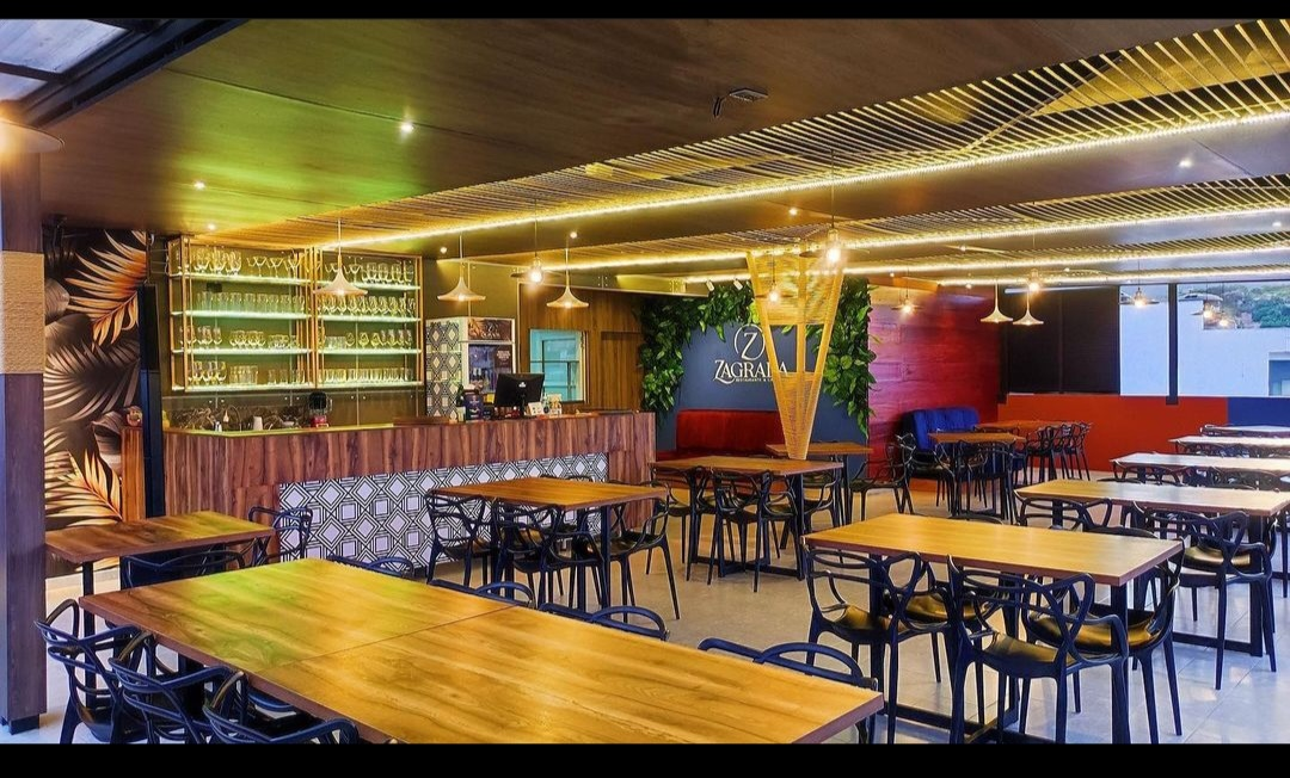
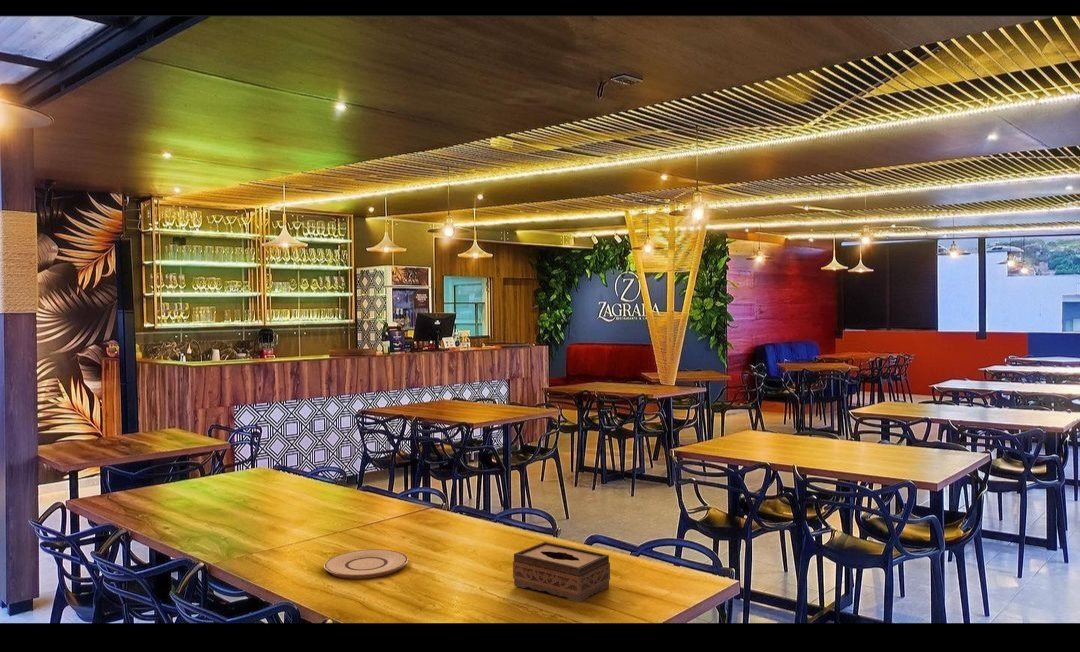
+ tissue box [512,541,611,604]
+ plate [323,548,409,580]
